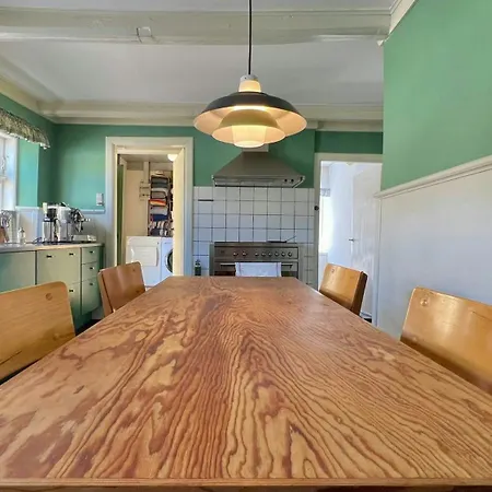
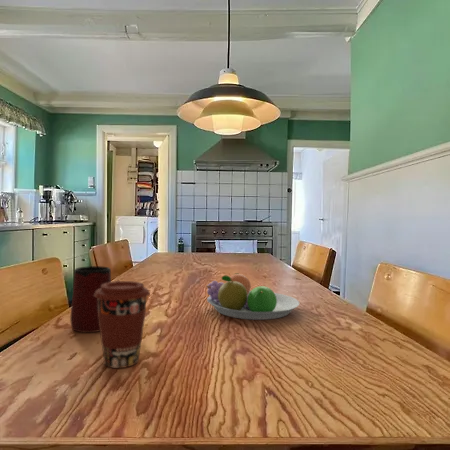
+ fruit bowl [205,272,300,321]
+ coffee cup [94,280,151,369]
+ mug [69,265,118,333]
